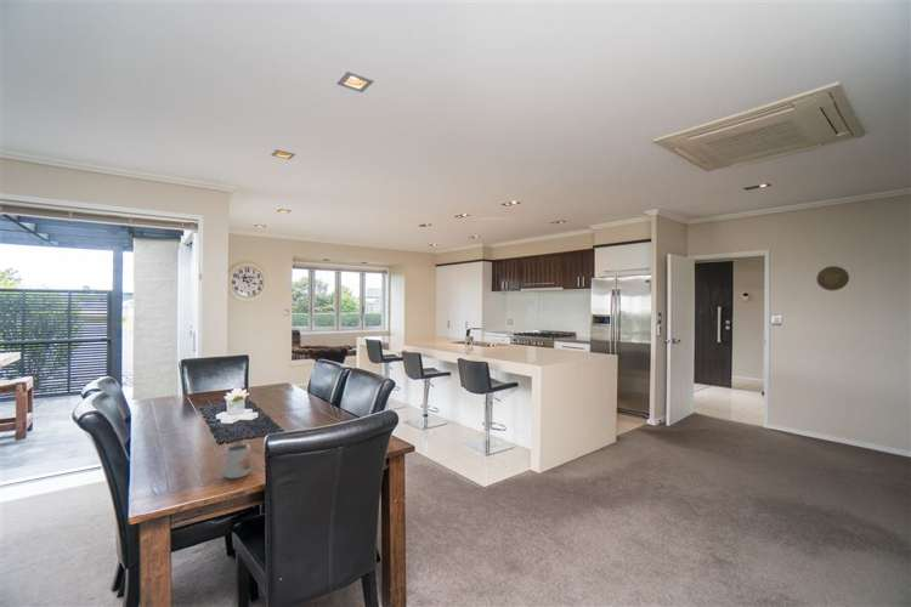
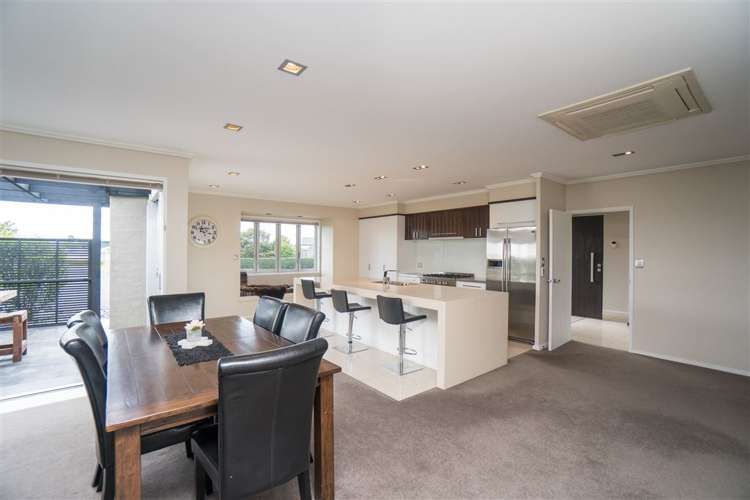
- decorative plate [815,265,850,291]
- mug [214,443,251,480]
